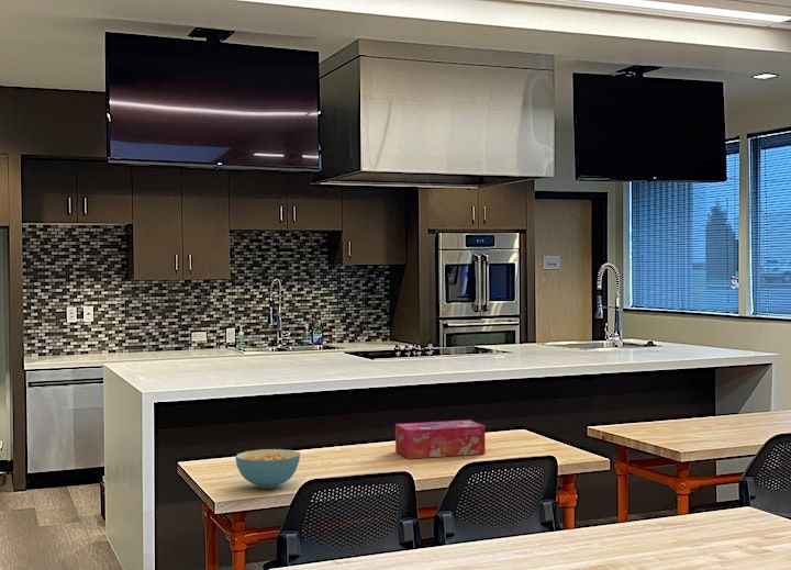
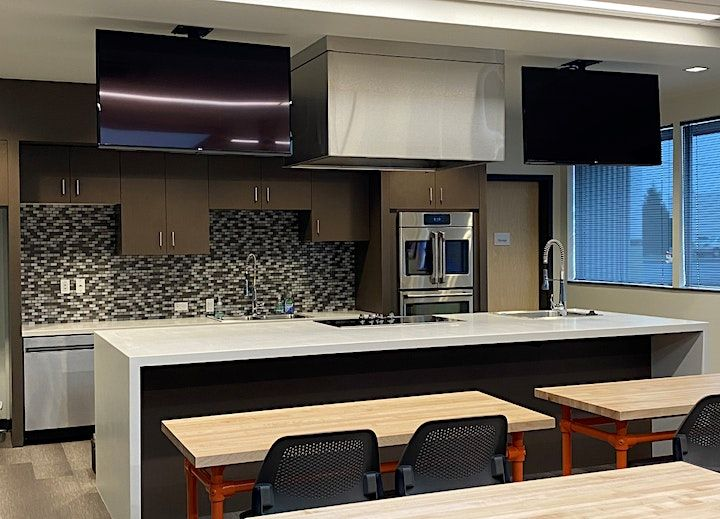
- tissue box [394,418,487,460]
- cereal bowl [235,448,301,490]
